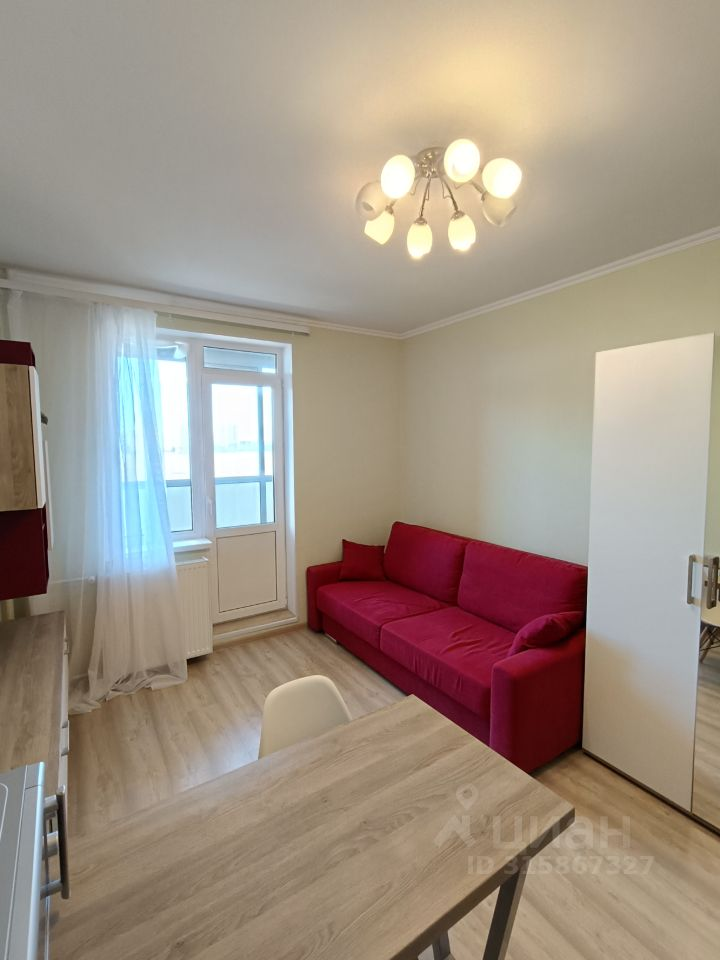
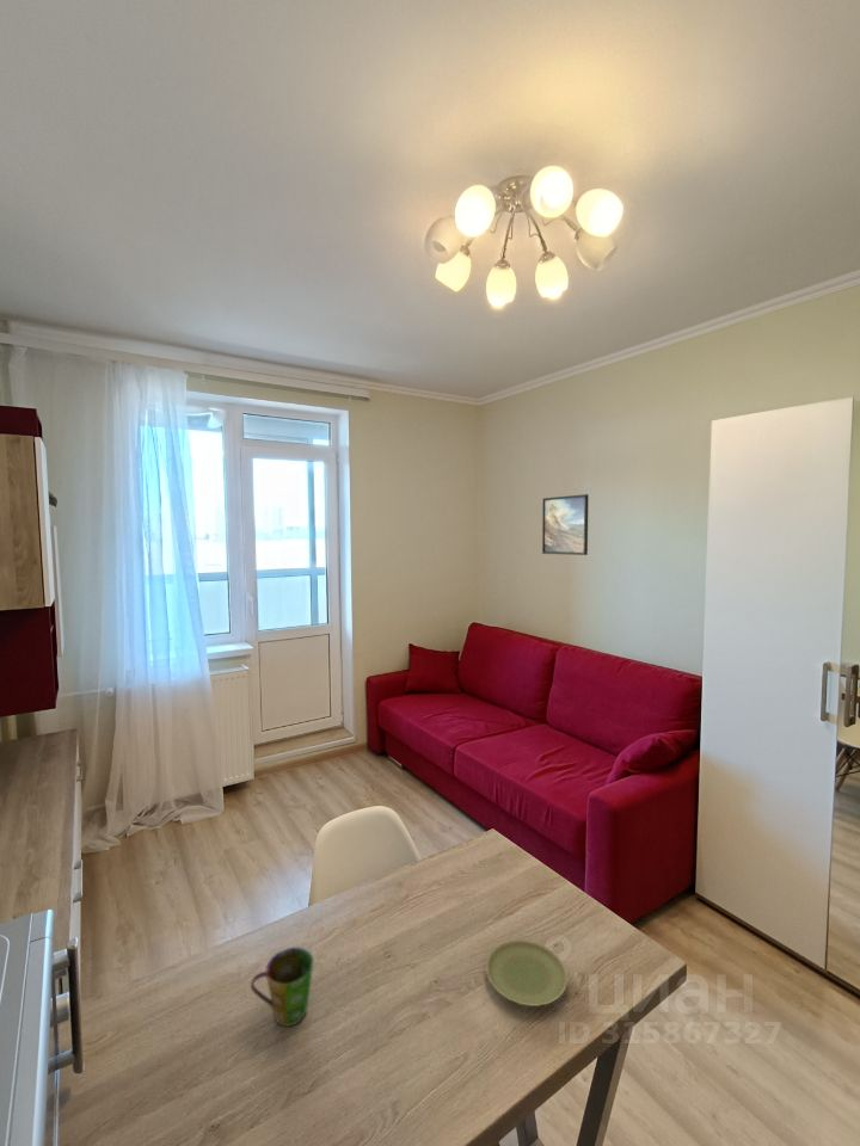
+ cup [250,947,315,1028]
+ plate [485,938,569,1008]
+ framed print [541,493,590,556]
